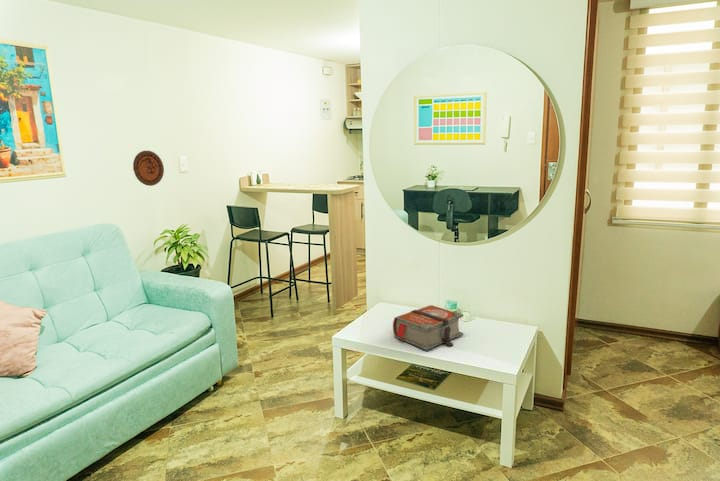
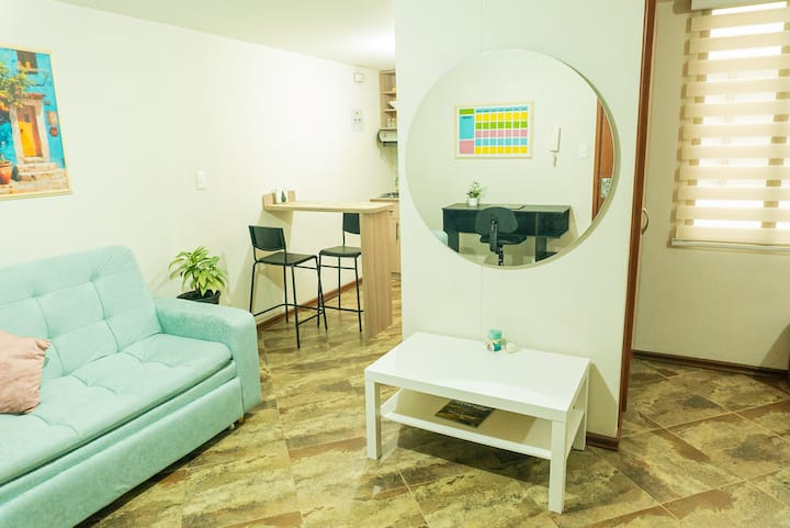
- decorative plate [132,150,165,187]
- bible [392,304,465,352]
